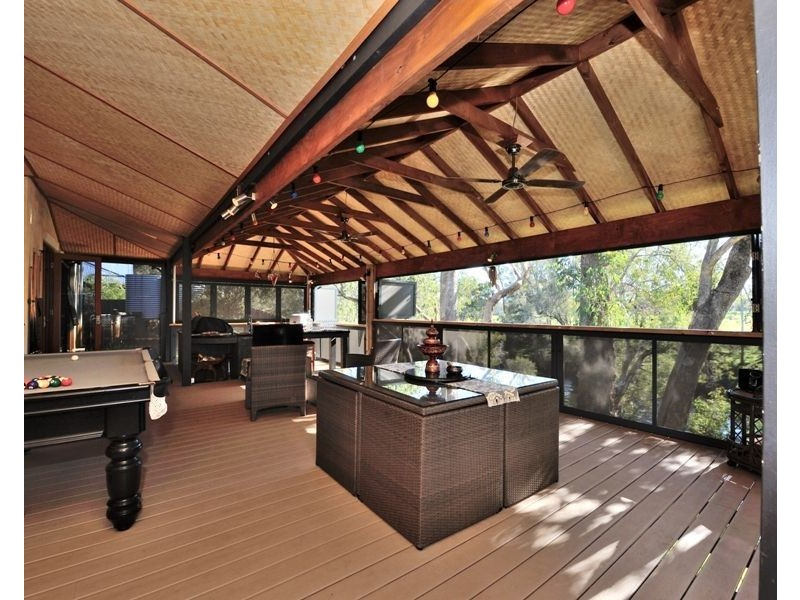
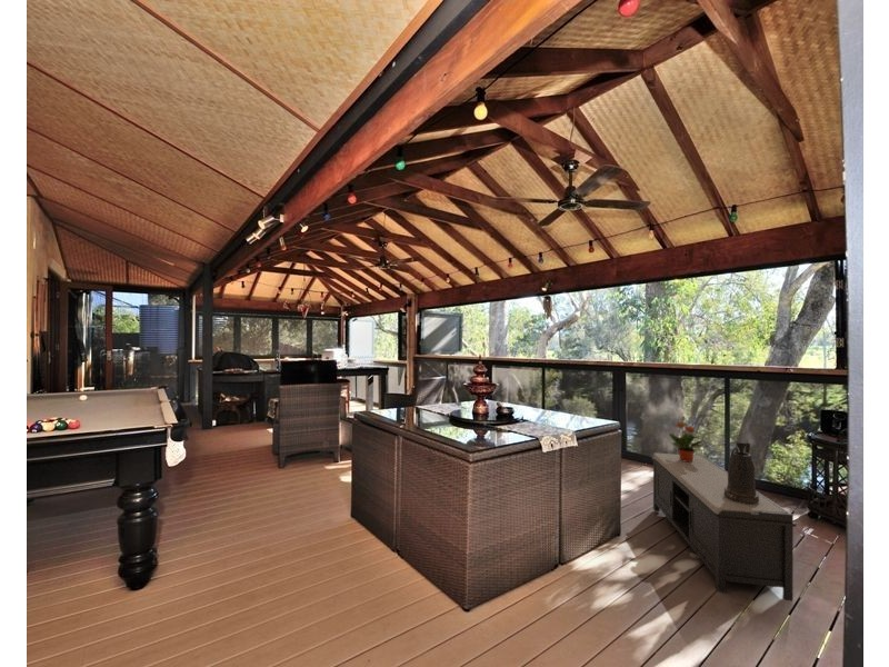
+ potted plant [668,421,707,462]
+ bench [651,452,797,601]
+ watering can [723,441,759,504]
